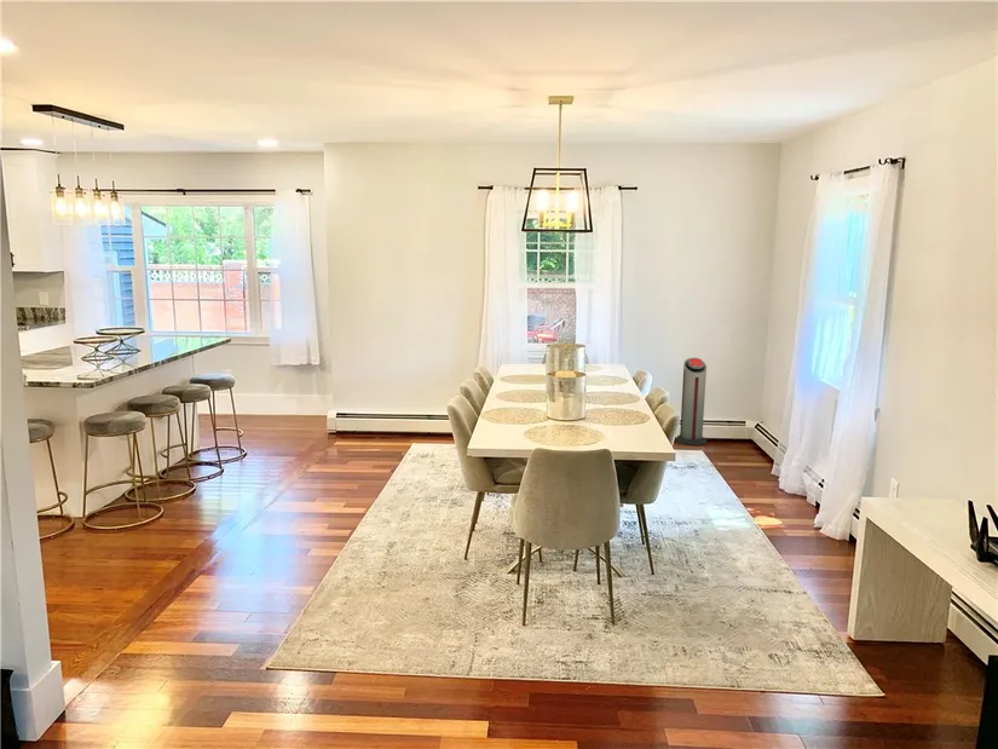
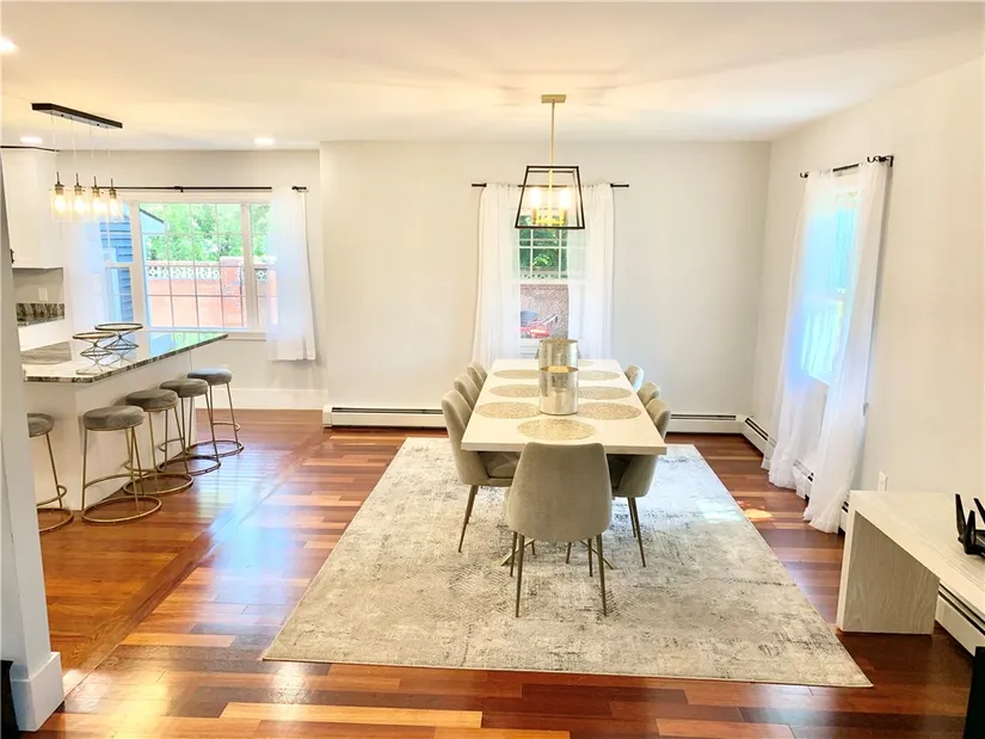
- air purifier [674,357,708,446]
